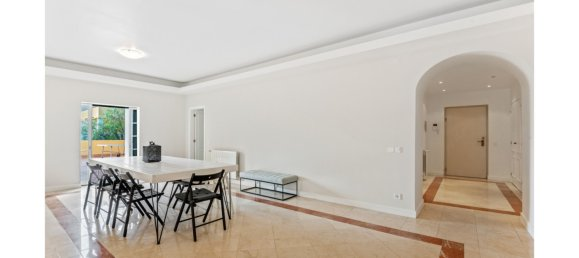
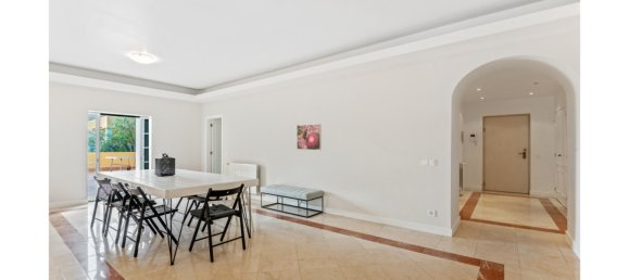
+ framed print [295,123,323,151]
